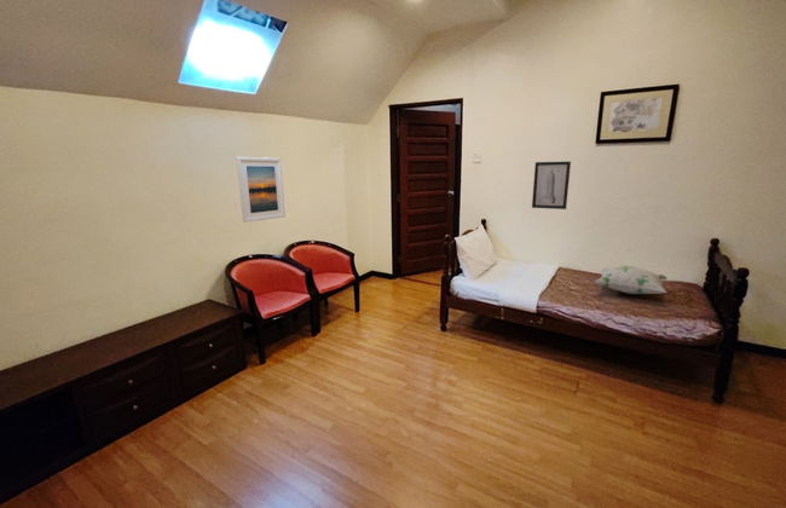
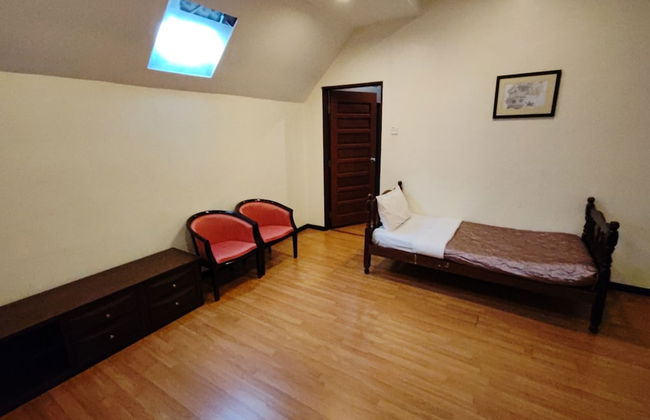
- wall art [531,161,572,210]
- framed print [236,156,287,224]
- decorative pillow [594,264,669,295]
